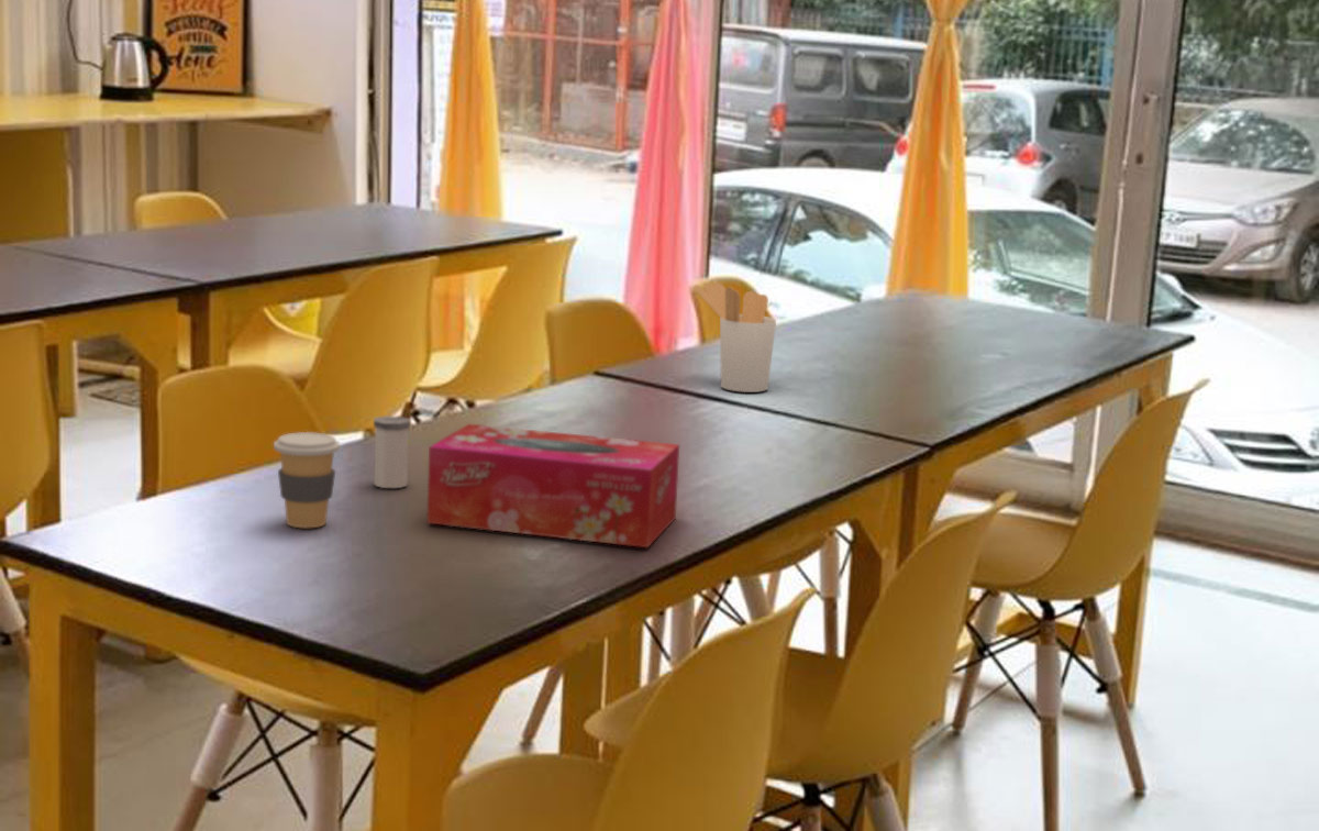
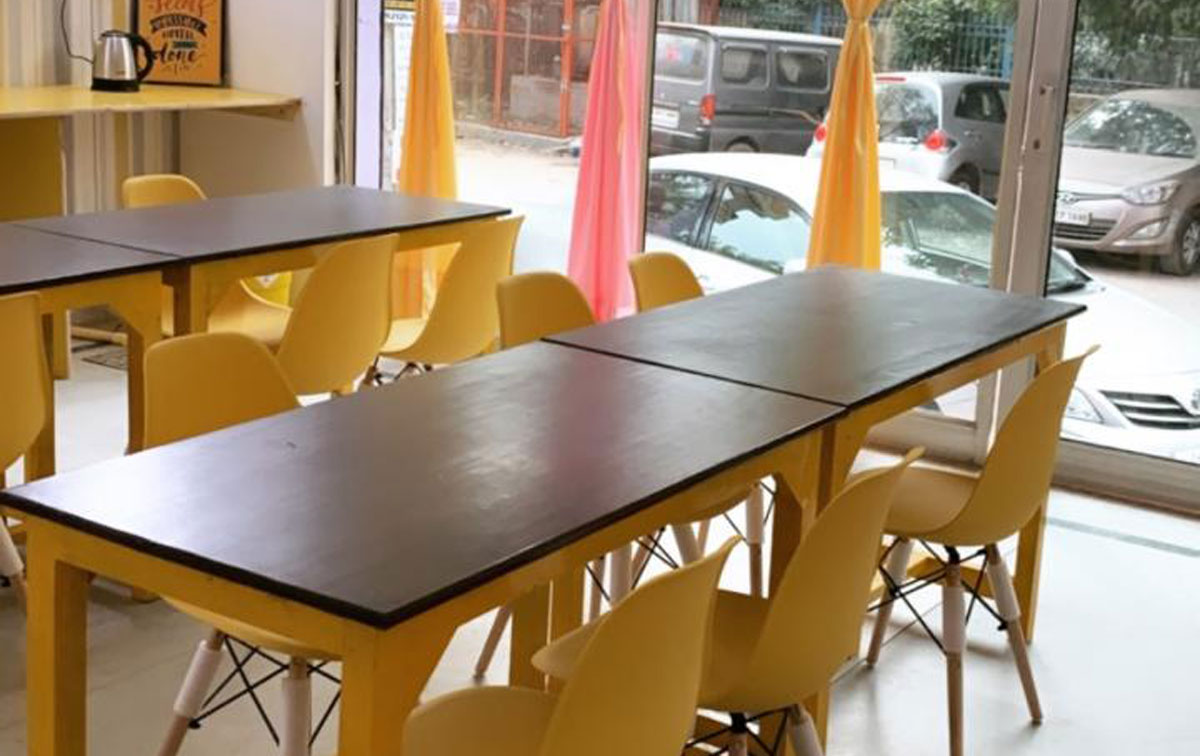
- salt shaker [373,414,411,489]
- tissue box [426,423,680,549]
- utensil holder [694,281,777,394]
- coffee cup [273,431,341,529]
